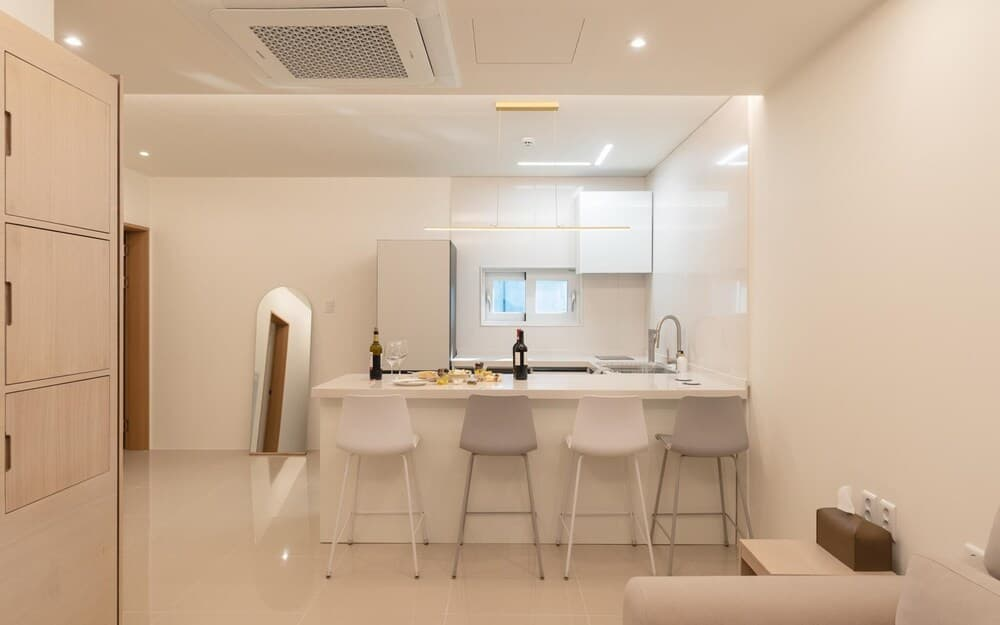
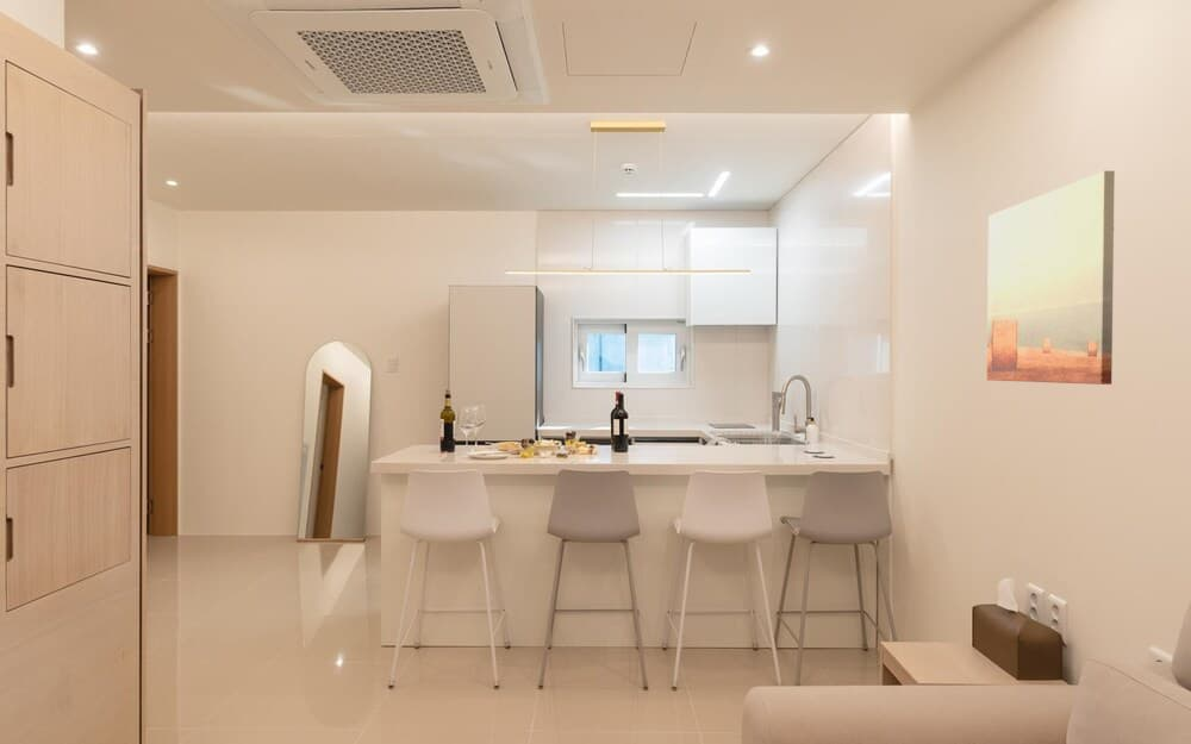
+ wall art [986,170,1116,386]
